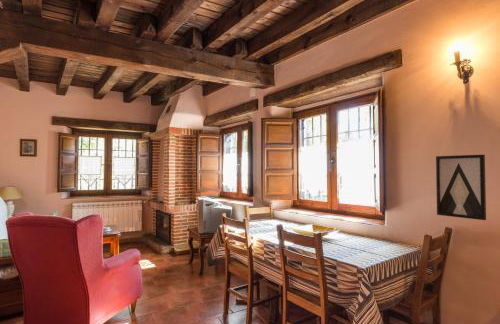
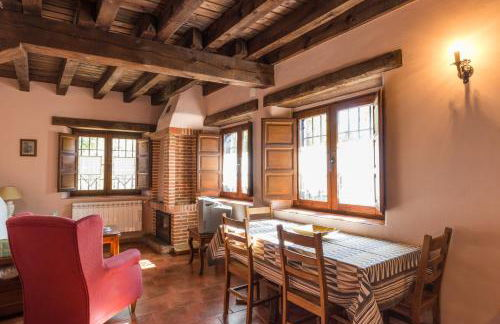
- wall art [435,154,487,221]
